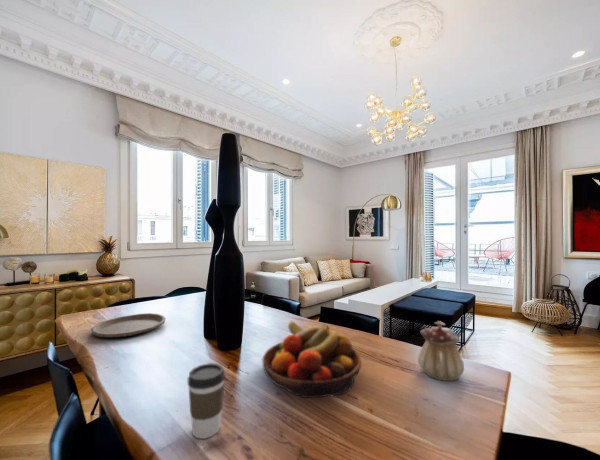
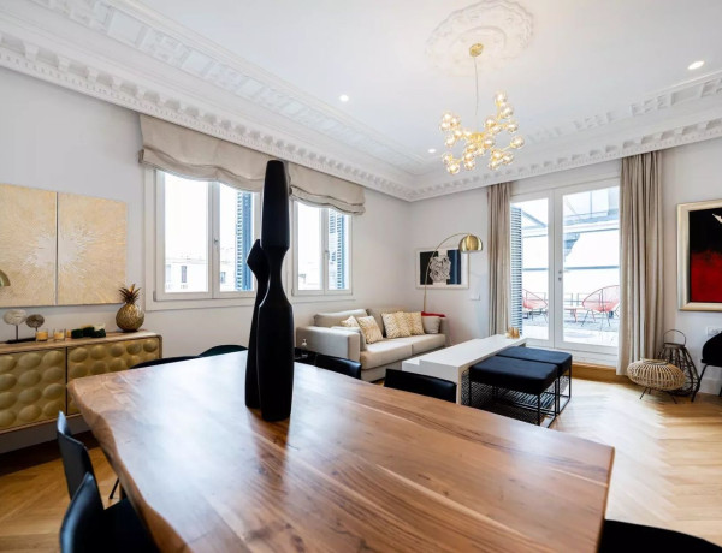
- coffee cup [186,362,226,440]
- fruit bowl [261,320,362,399]
- teapot [417,320,465,382]
- plate [90,312,166,338]
